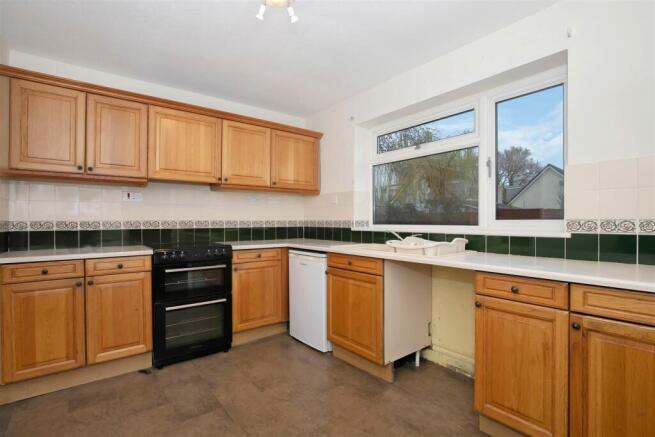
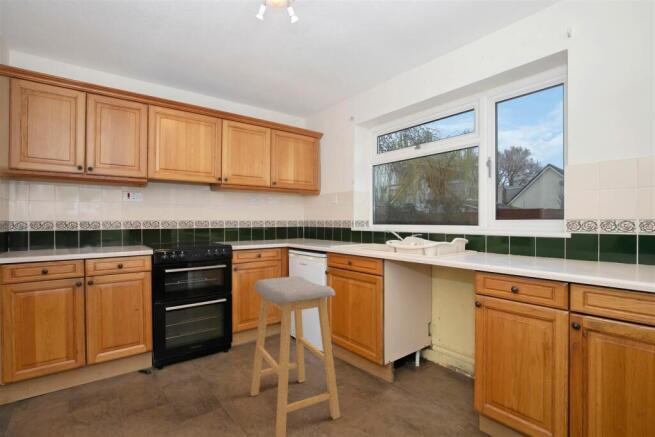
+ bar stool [249,275,341,437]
